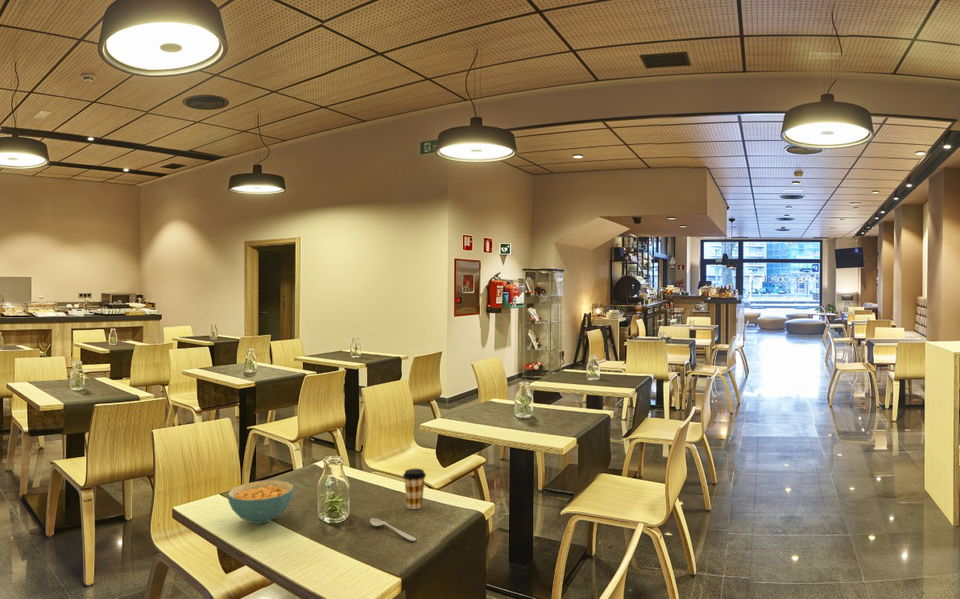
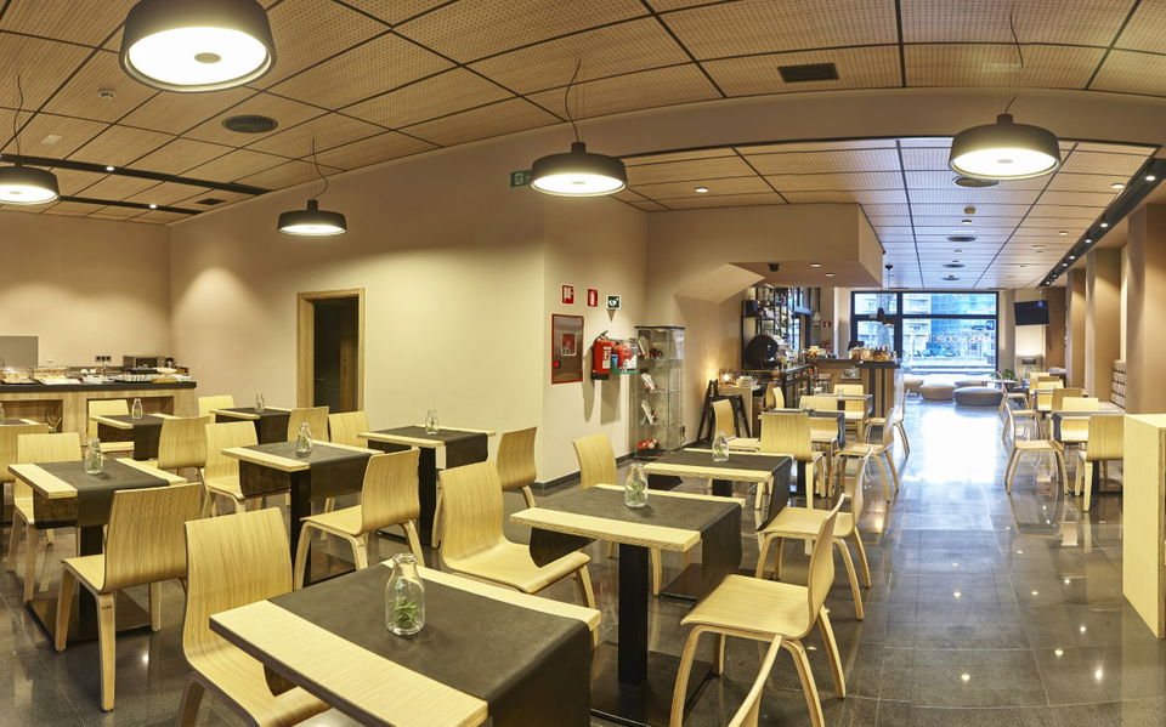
- spoon [369,517,417,542]
- coffee cup [402,468,427,510]
- cereal bowl [227,479,295,525]
